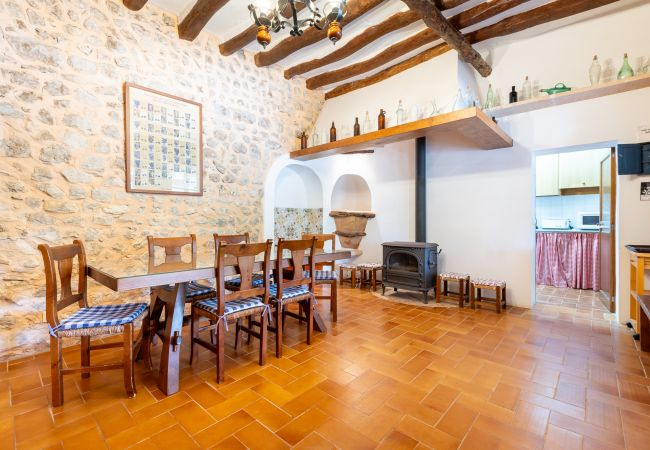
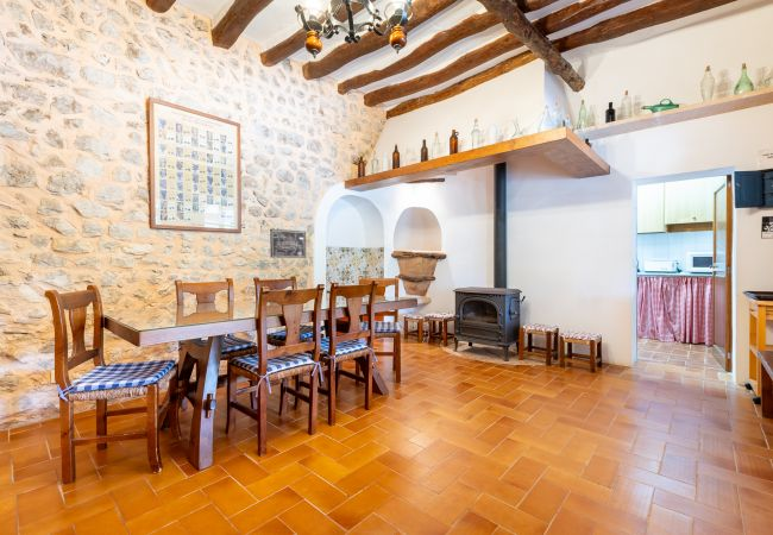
+ wall art [269,228,307,259]
